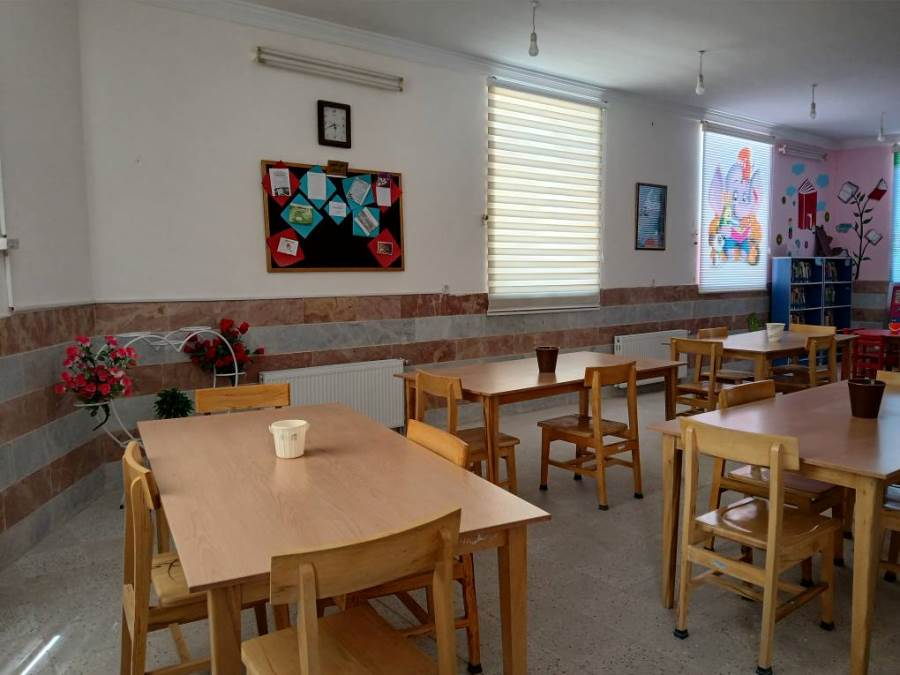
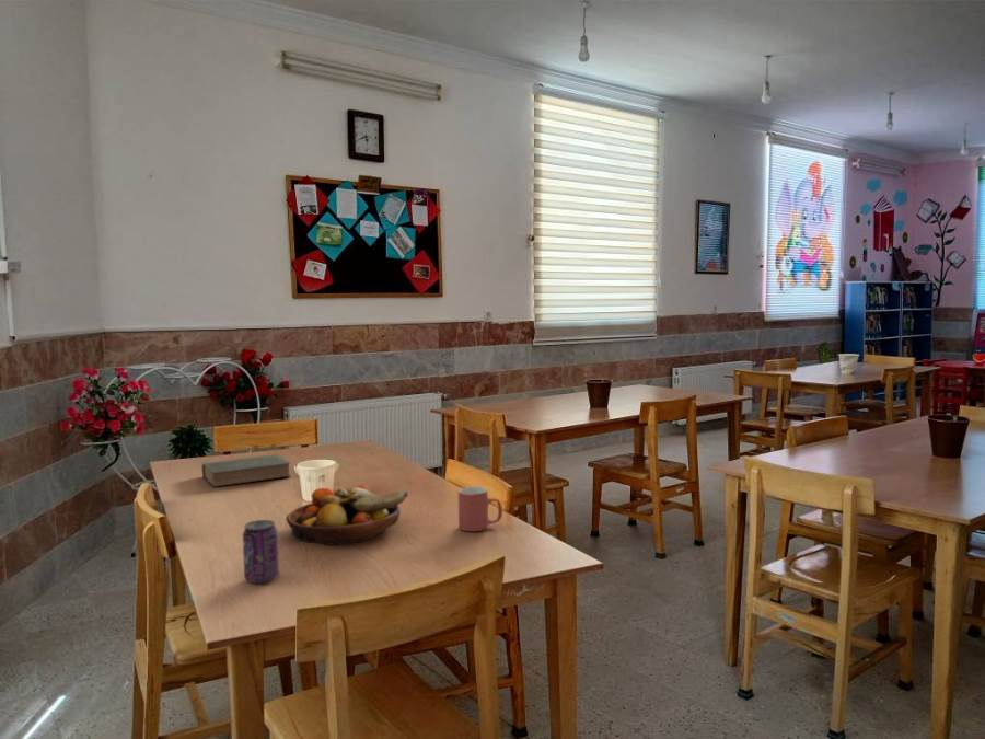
+ beverage can [242,519,280,584]
+ fruit bowl [285,484,409,546]
+ mug [457,486,503,532]
+ book [201,453,292,488]
